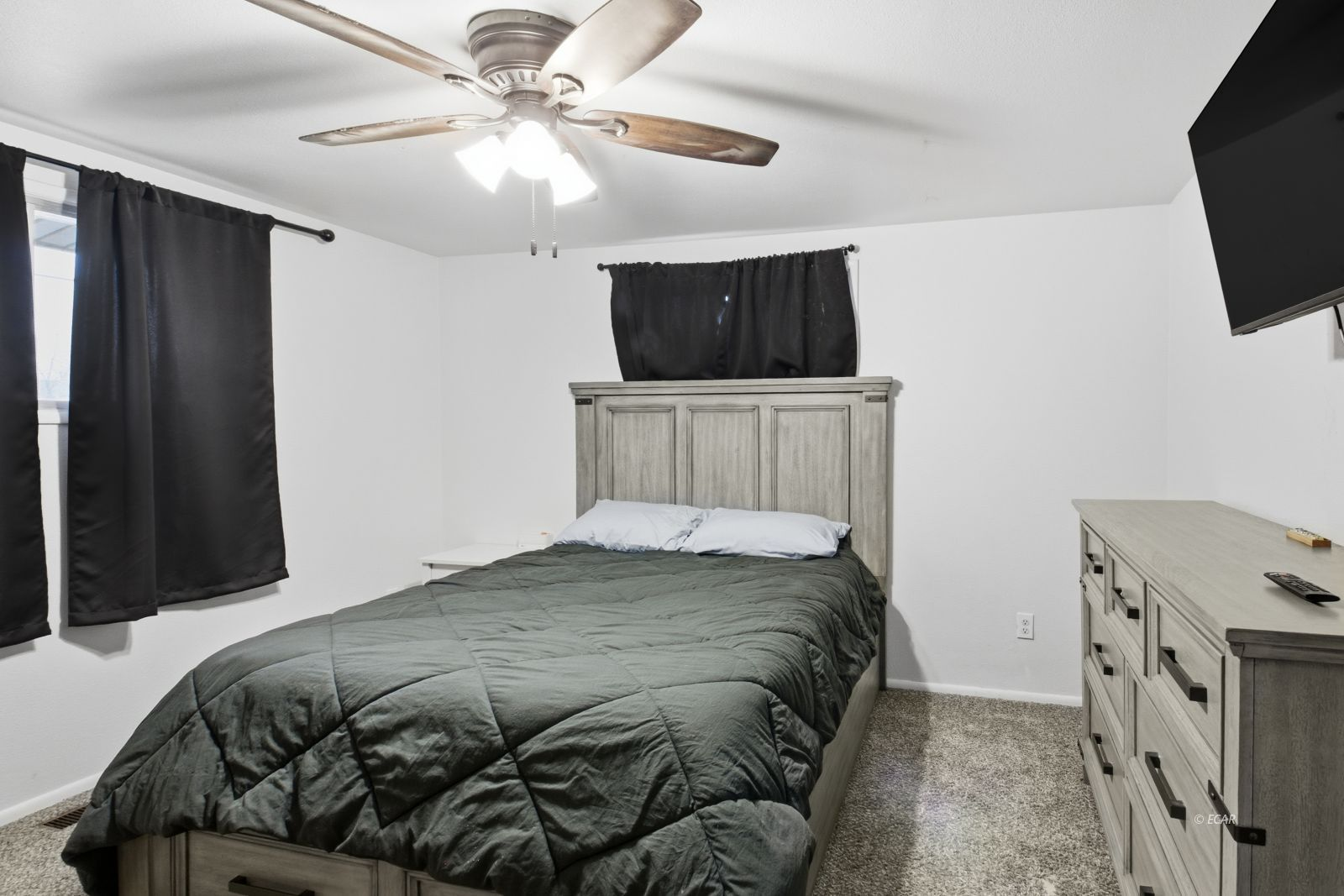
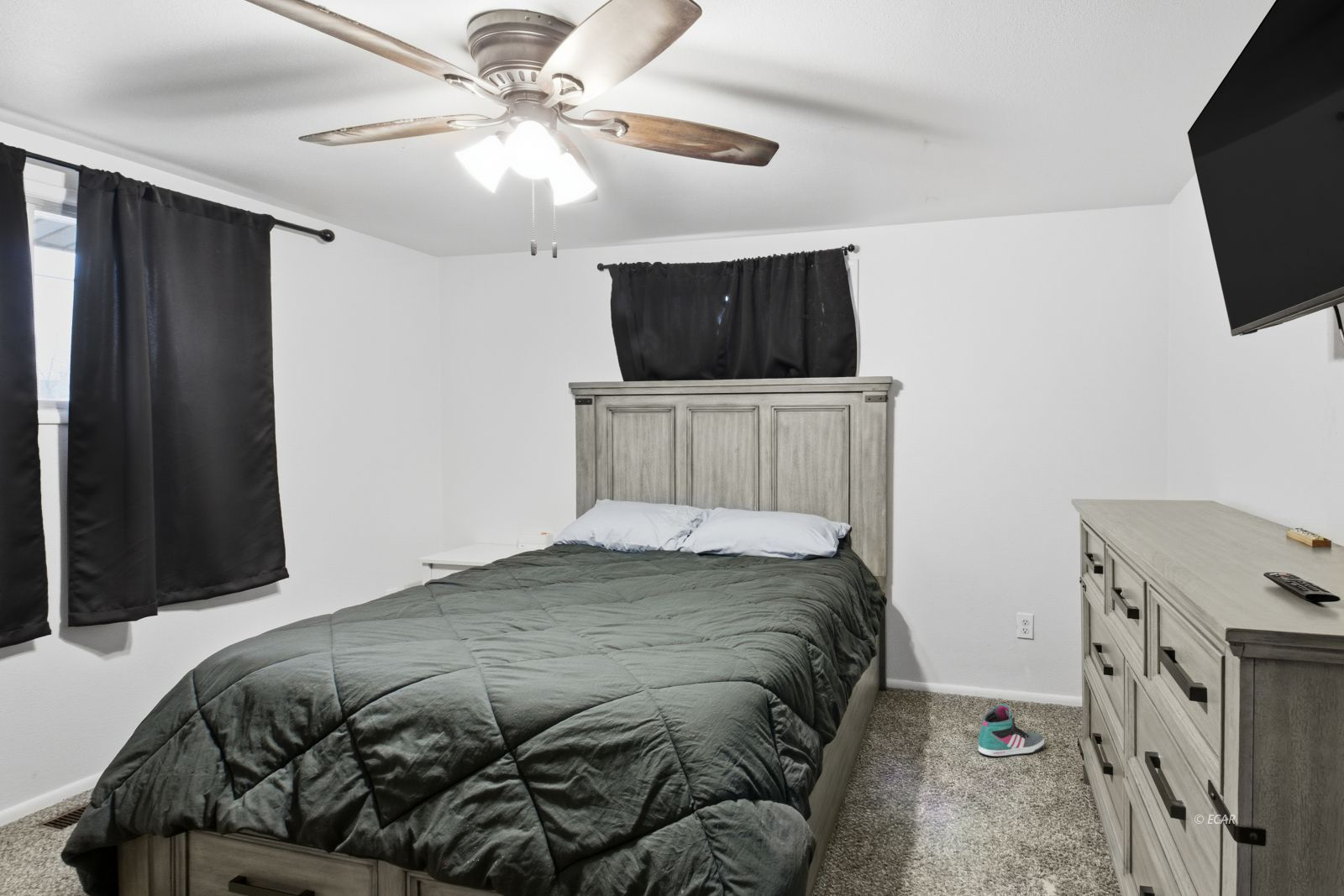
+ sneaker [978,704,1045,757]
